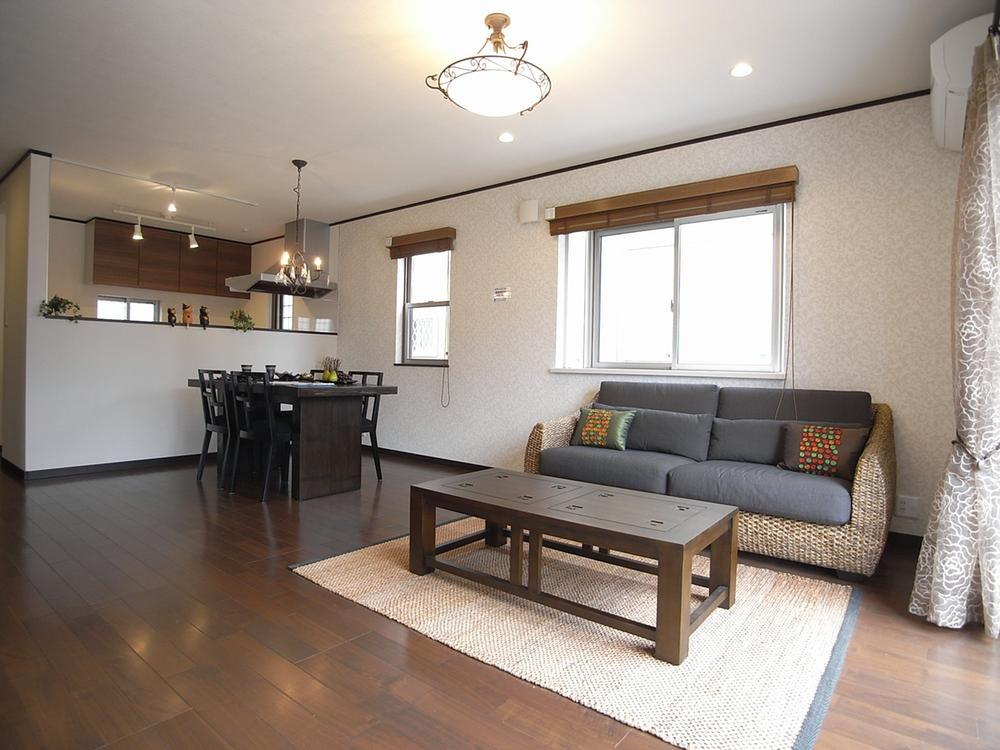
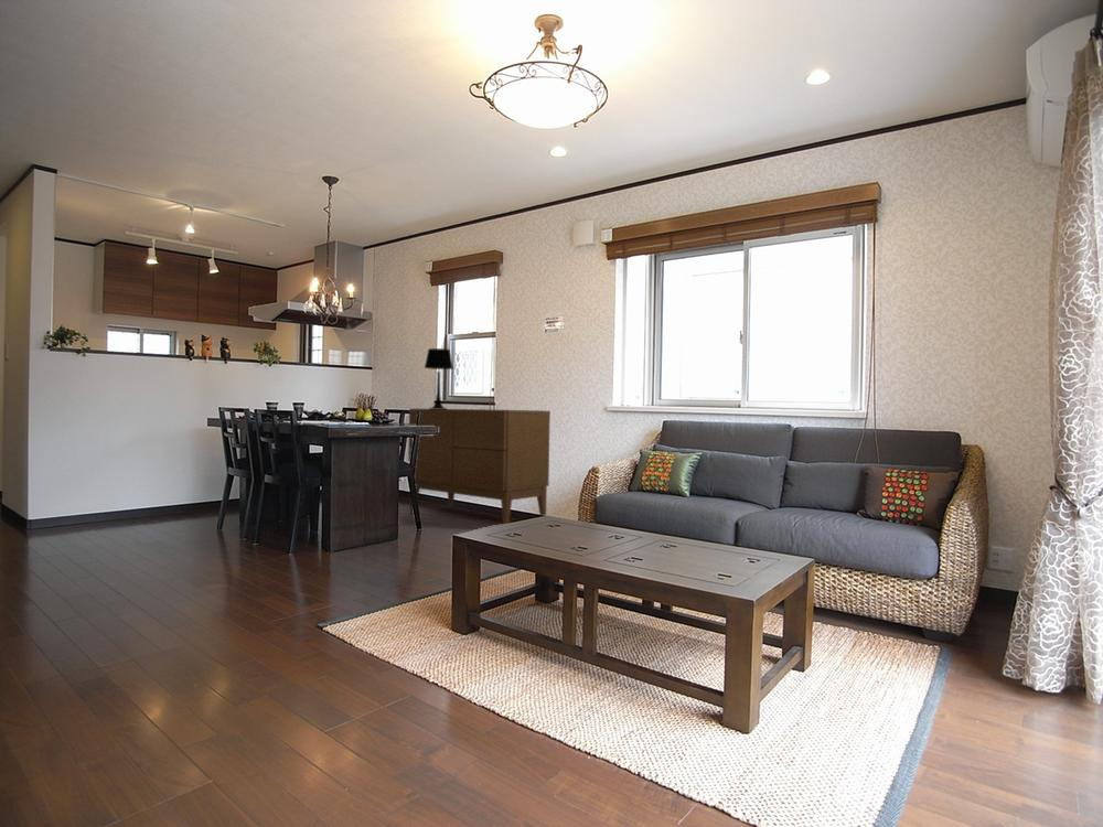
+ sideboard [407,408,552,525]
+ table lamp [424,347,454,409]
